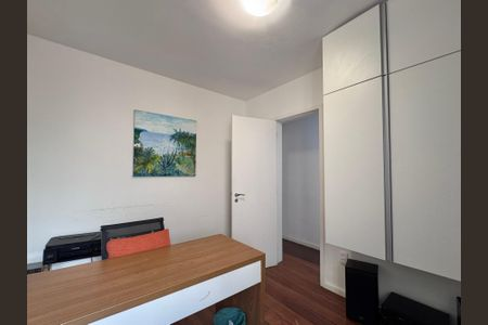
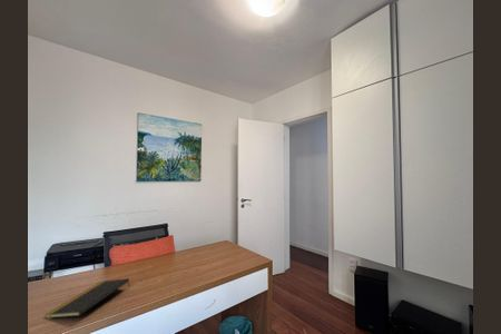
+ notepad [45,277,131,320]
